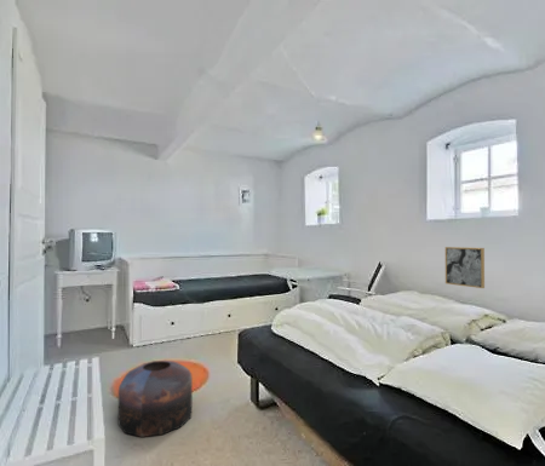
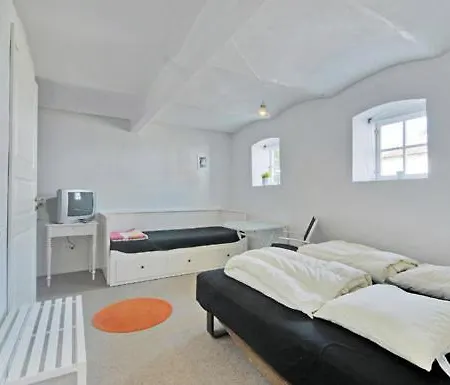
- wall art [444,246,486,289]
- pouf [117,359,194,438]
